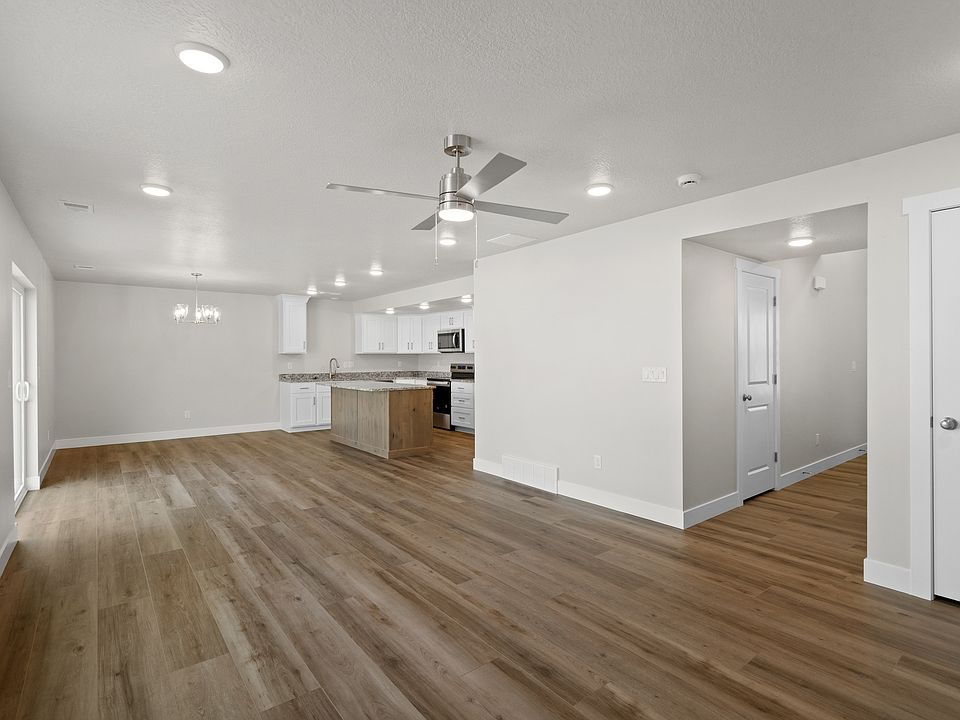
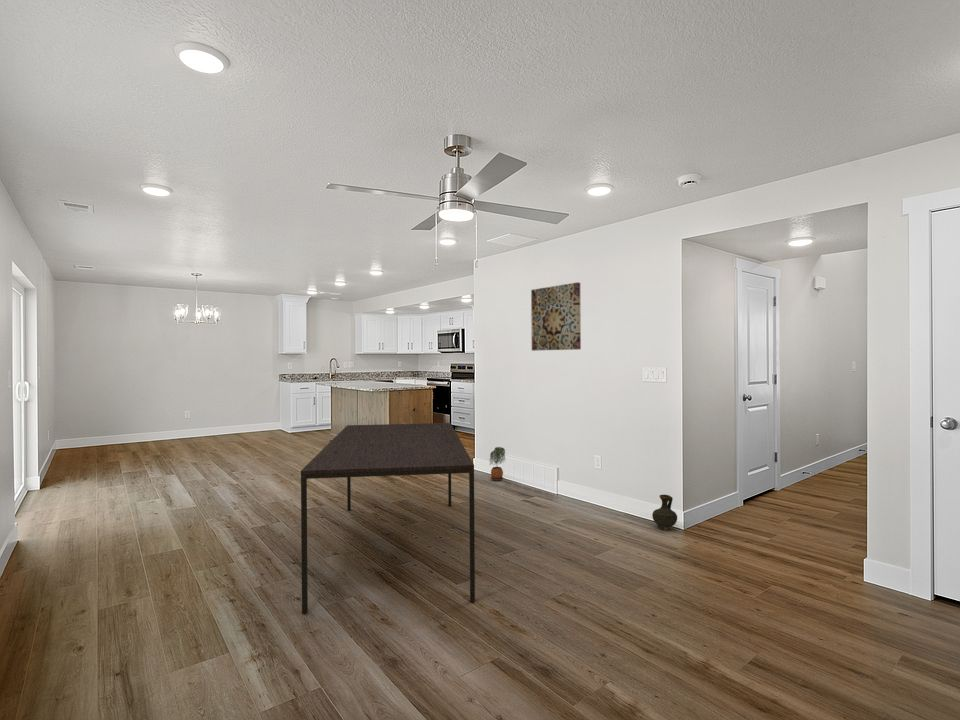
+ wall art [530,281,582,352]
+ potted plant [488,446,506,482]
+ dining table [300,422,476,615]
+ ceramic jug [651,494,678,531]
